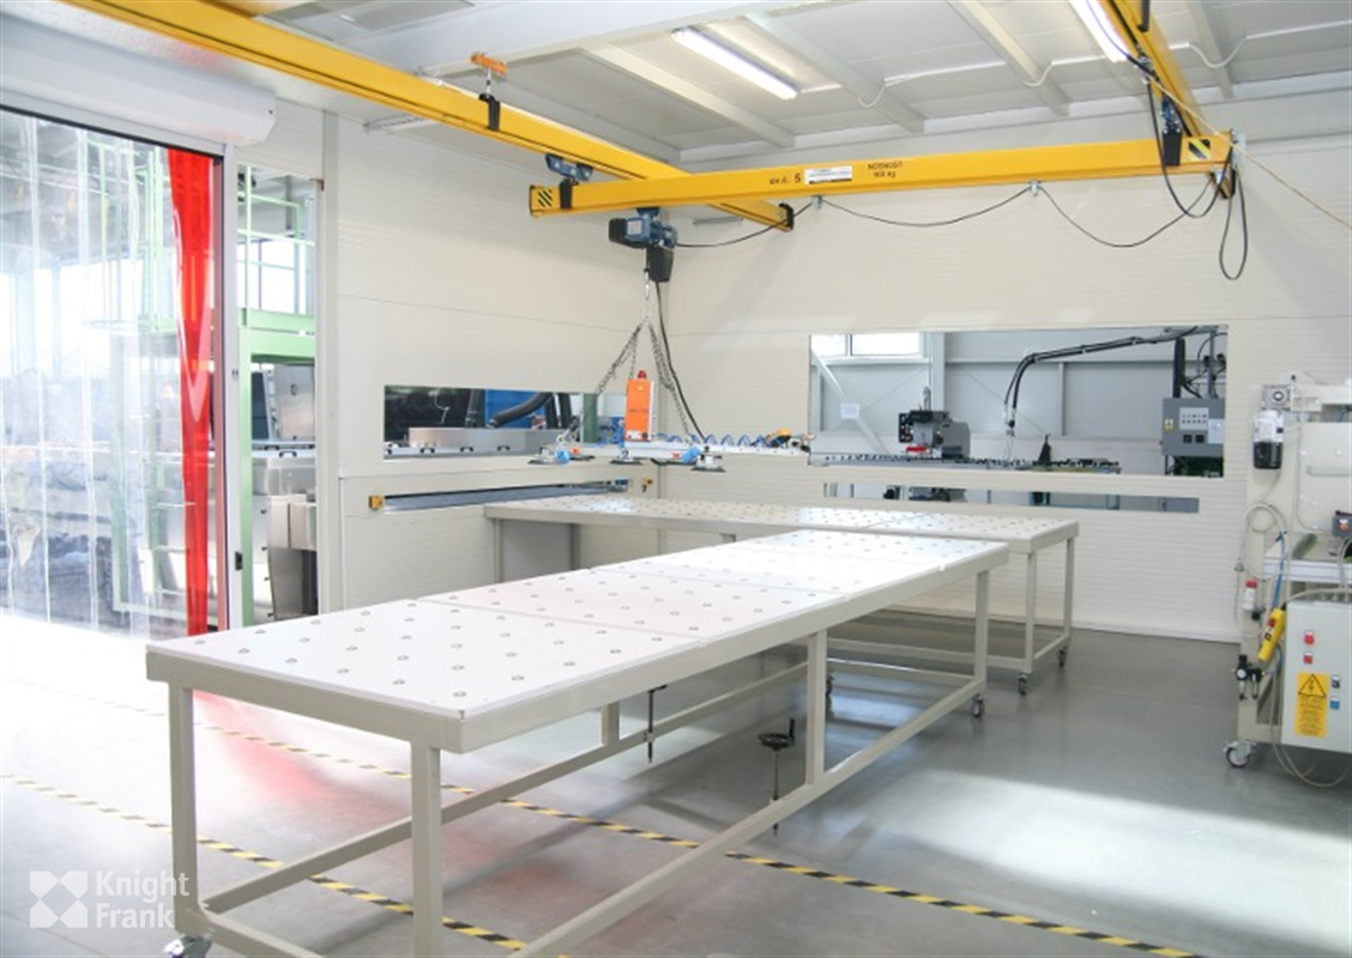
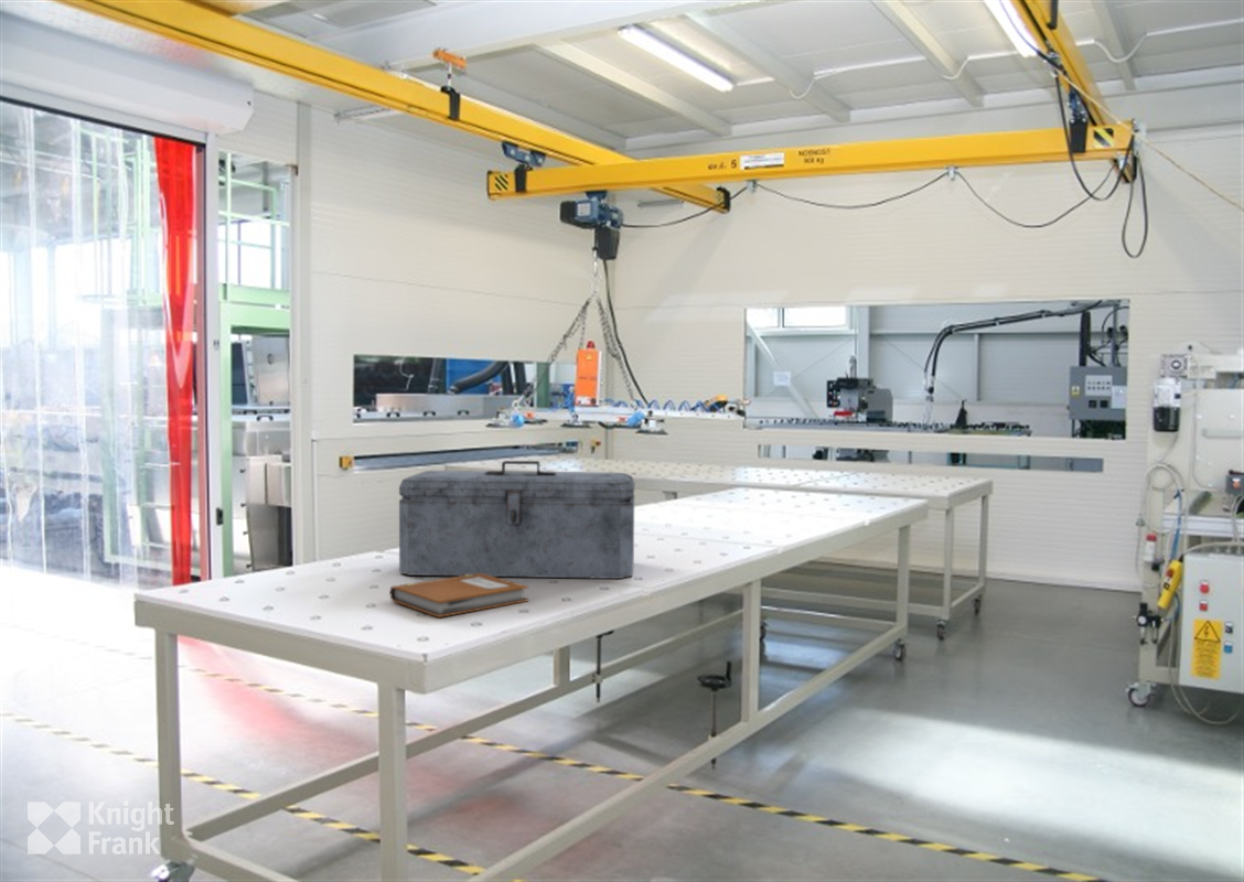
+ notebook [389,573,529,619]
+ toolbox [398,460,636,580]
